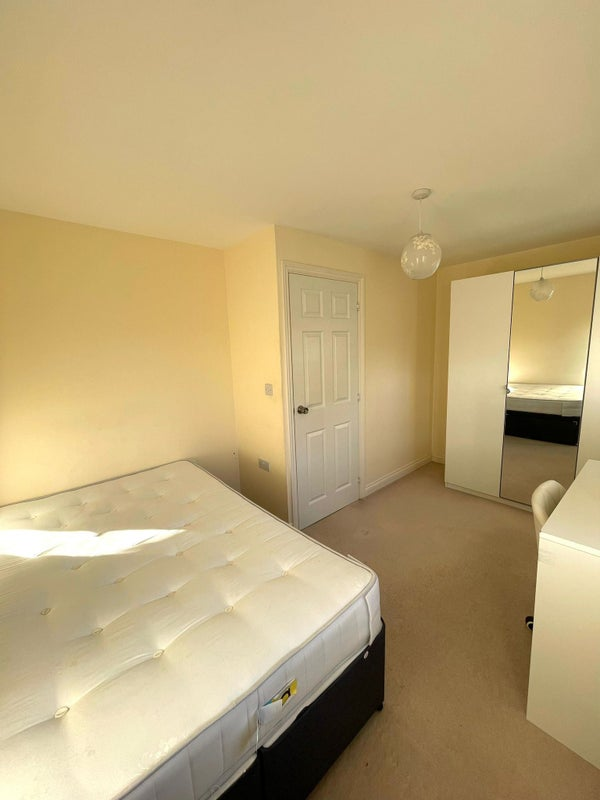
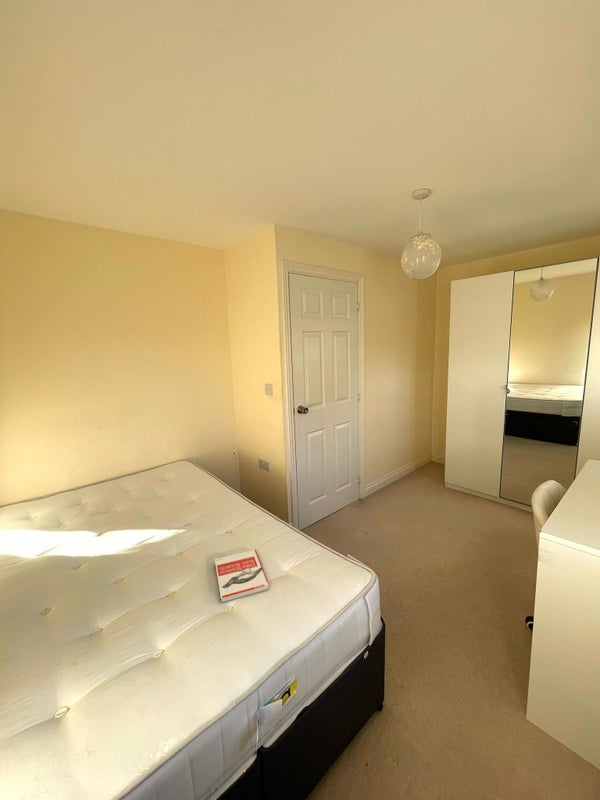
+ book [214,549,271,604]
